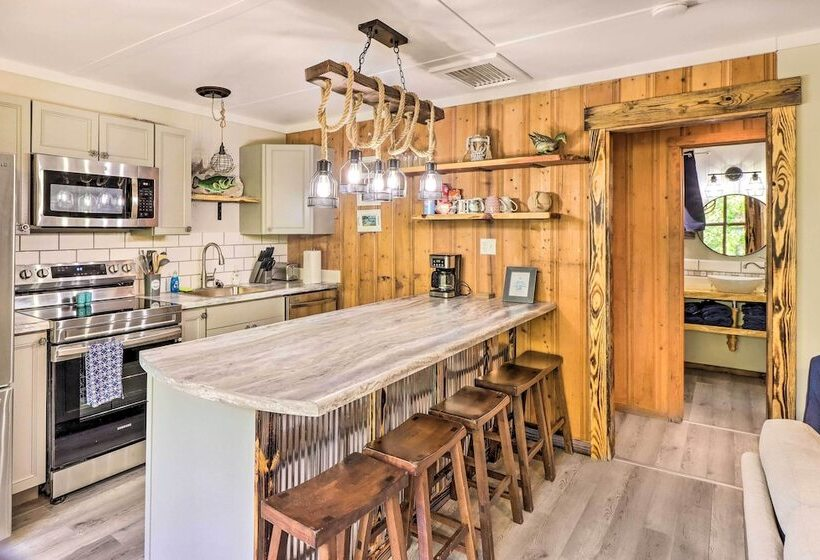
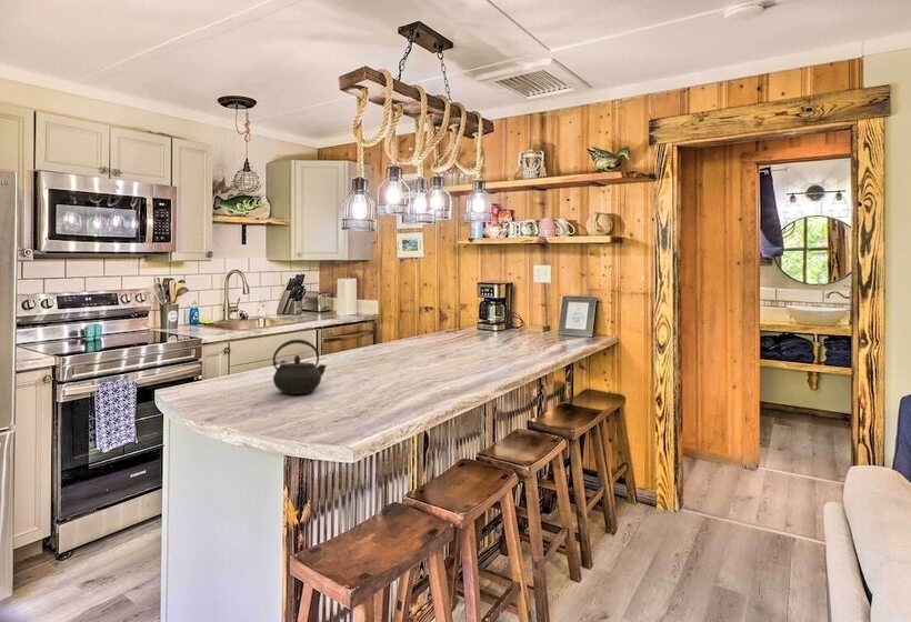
+ kettle [272,339,328,395]
